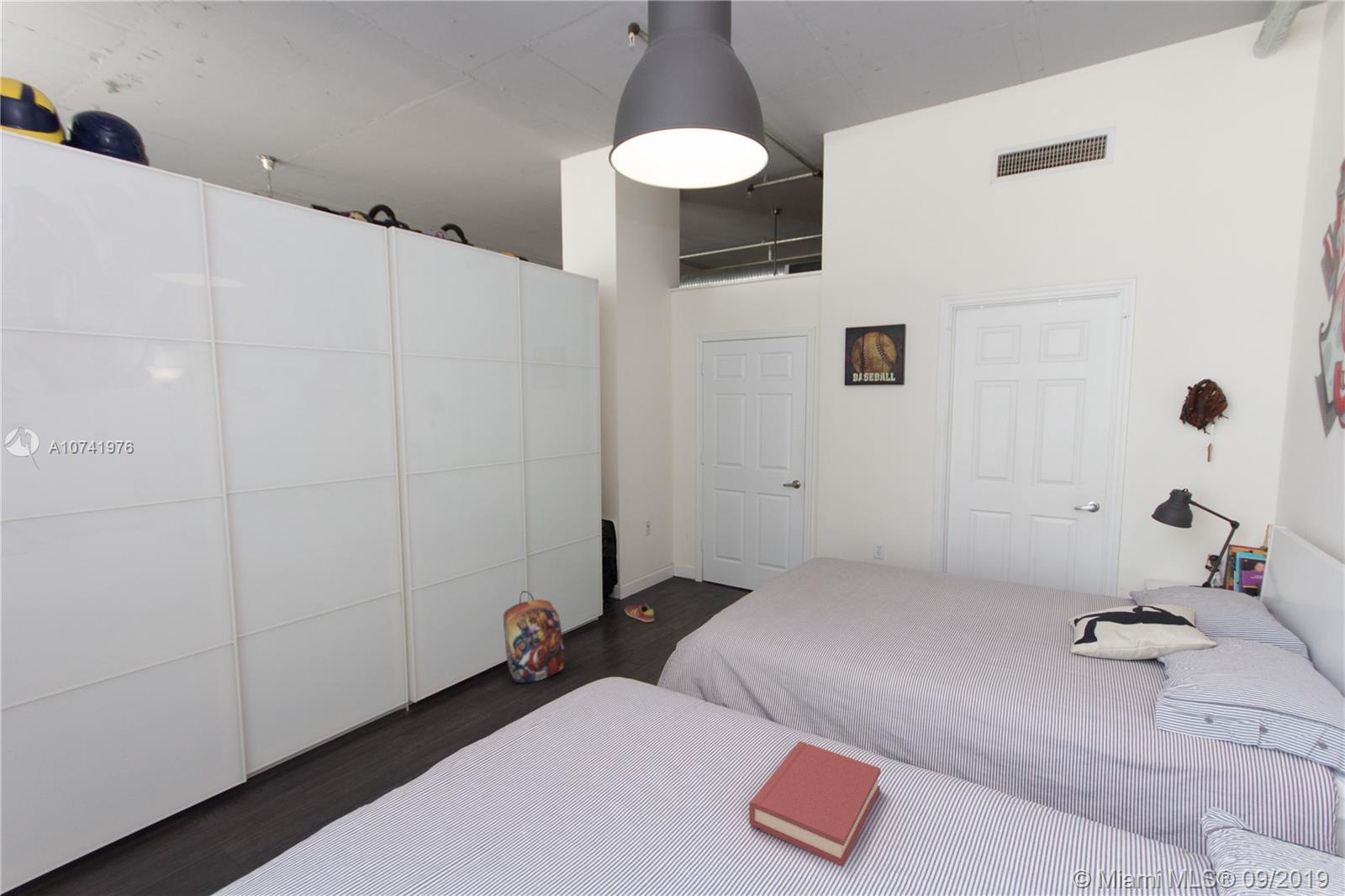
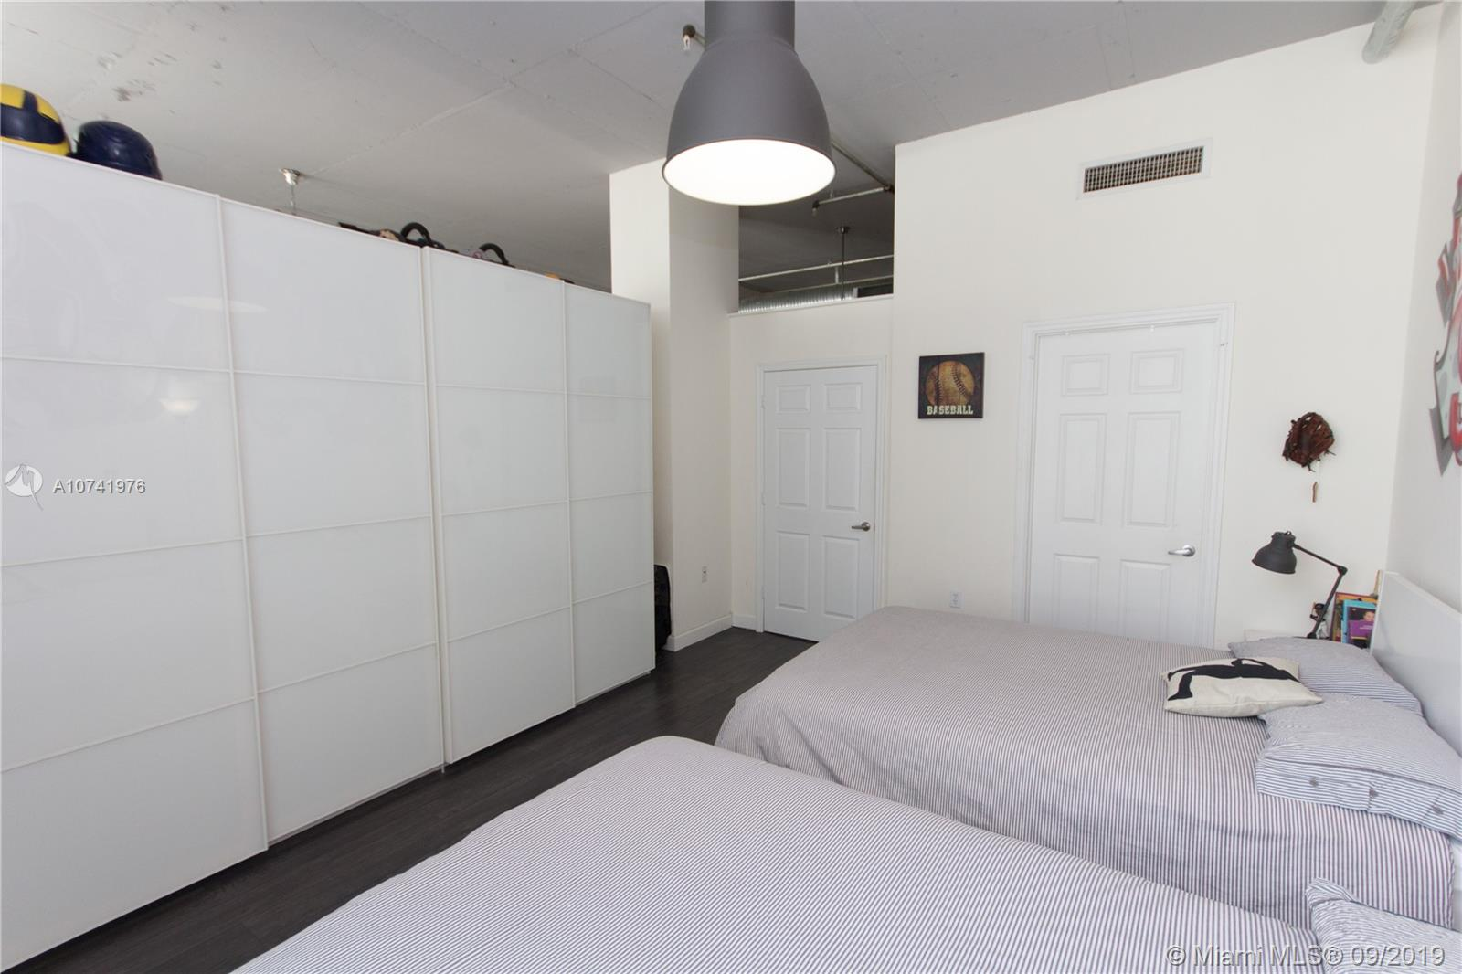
- backpack [503,590,565,683]
- hardback book [748,741,882,867]
- shoe [625,603,655,623]
